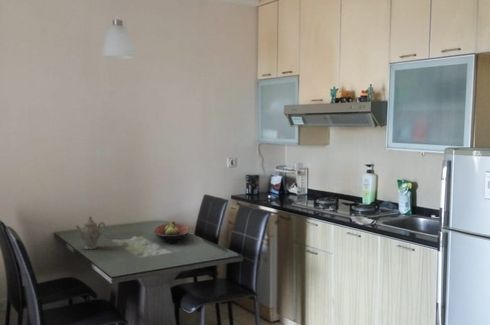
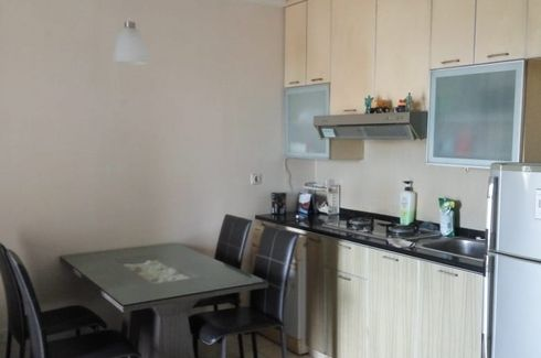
- chinaware [74,215,106,250]
- fruit bowl [153,220,190,244]
